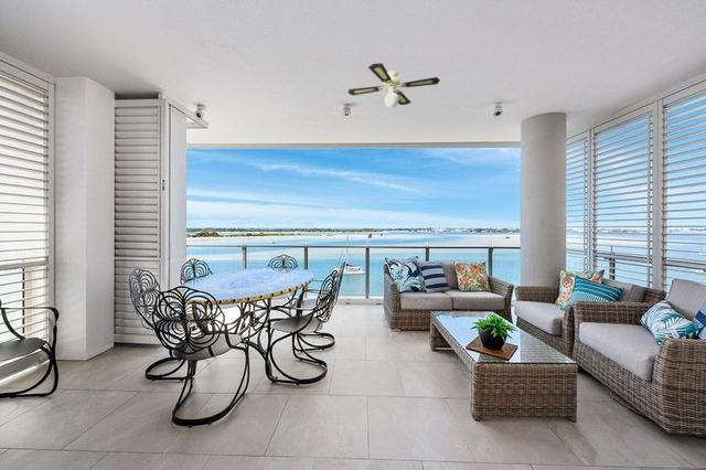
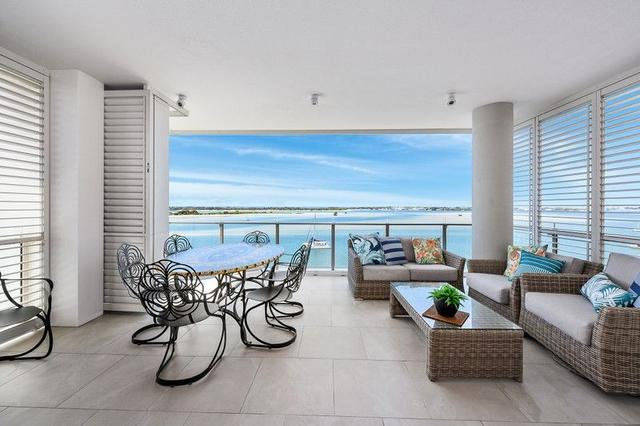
- ceiling fan [347,62,441,109]
